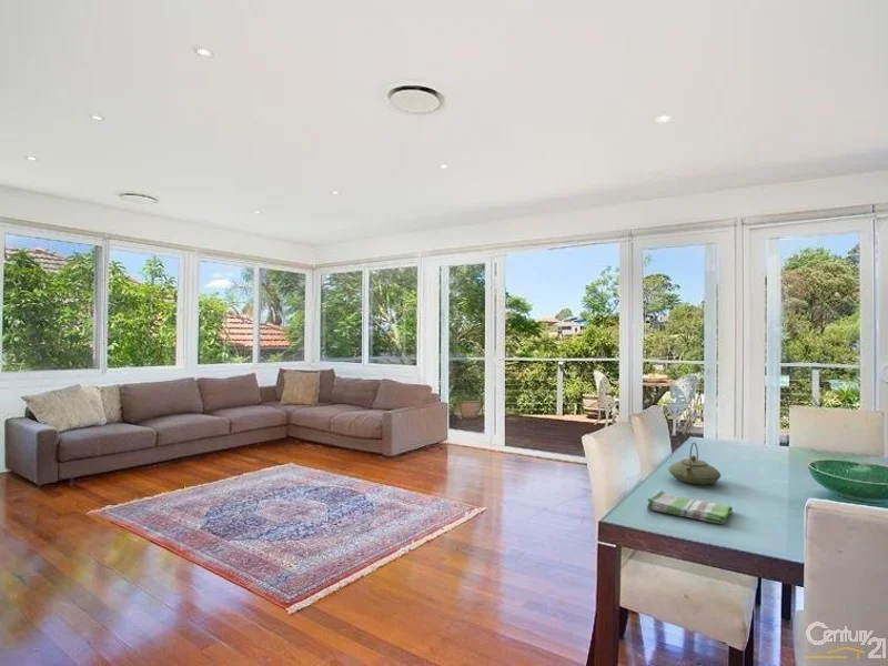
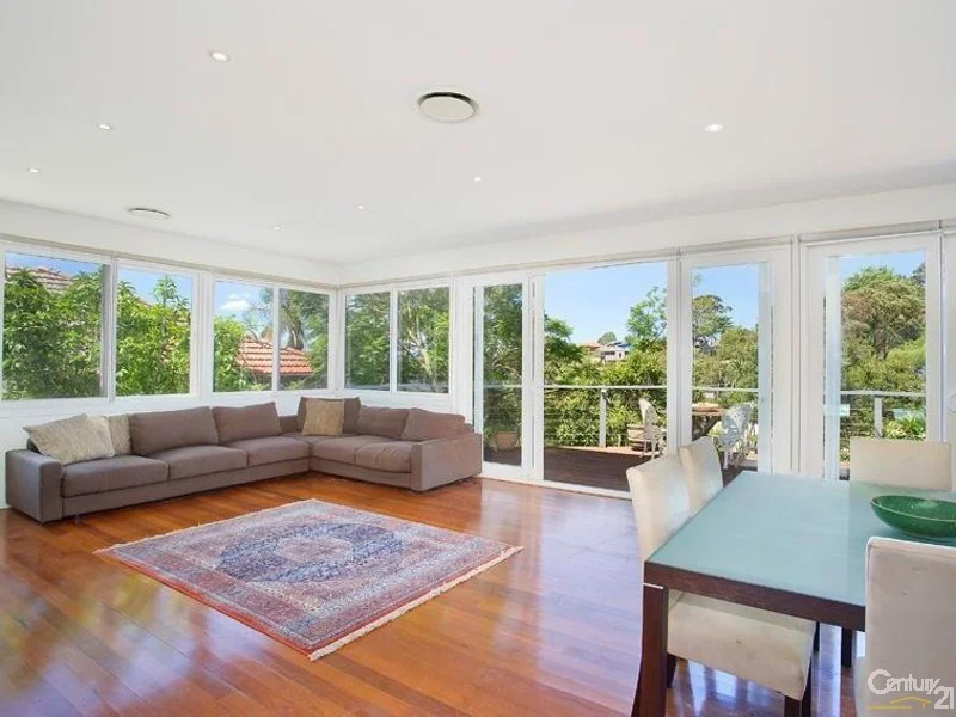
- teapot [667,442,723,486]
- dish towel [645,490,734,525]
